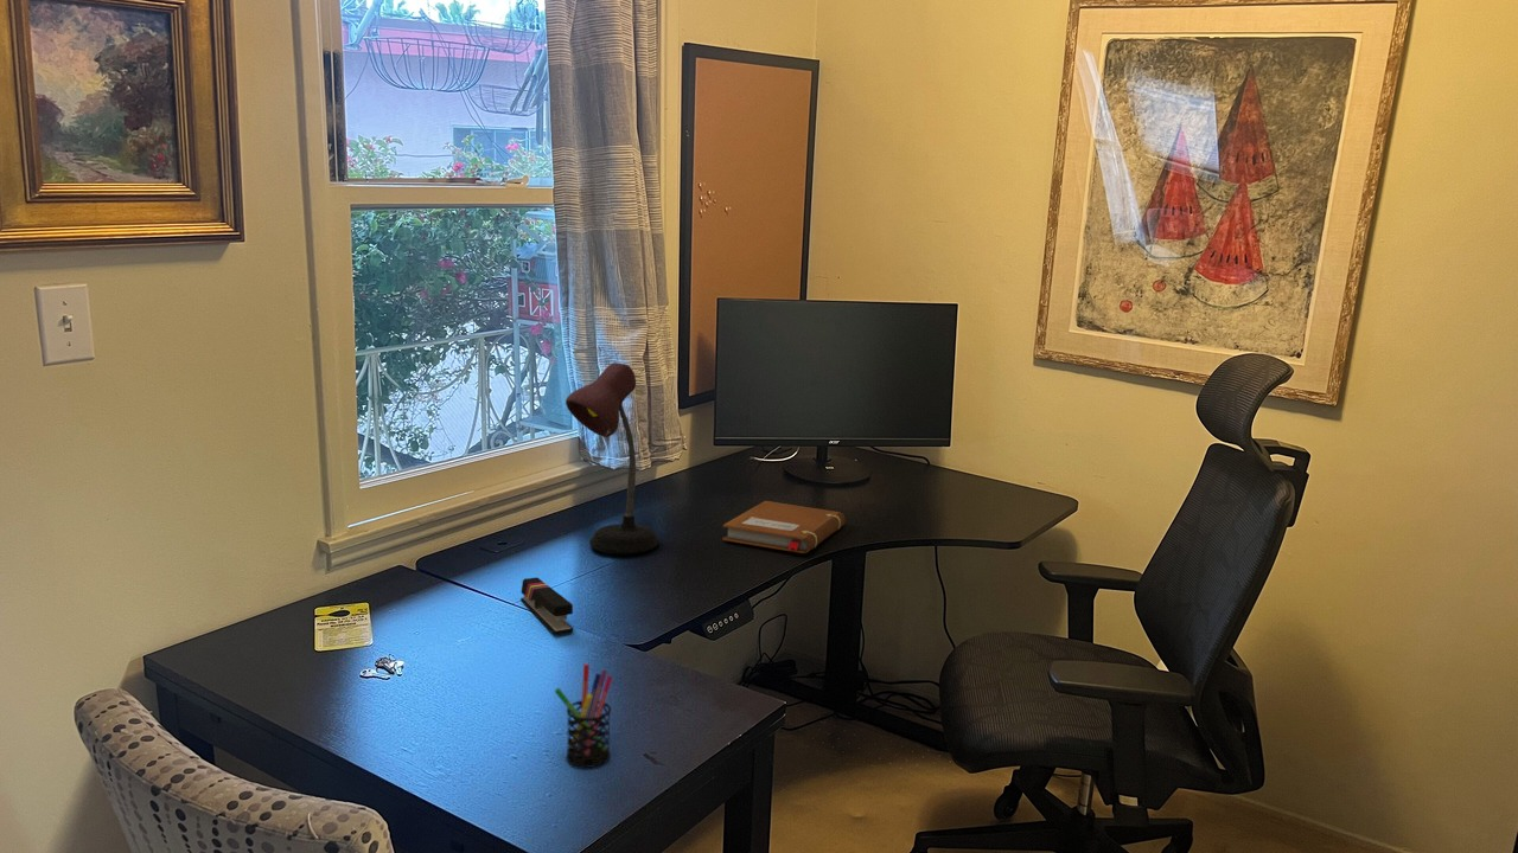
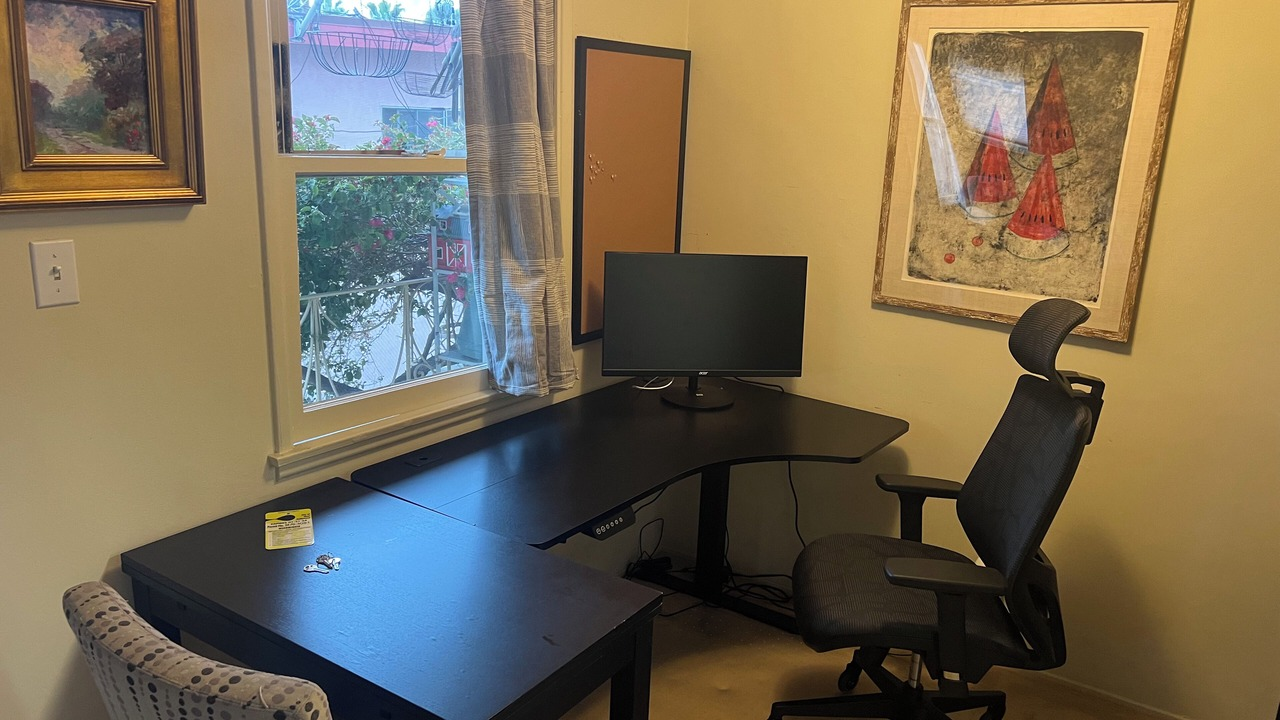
- stapler [519,576,574,636]
- pen holder [554,663,613,769]
- desk lamp [565,361,659,554]
- notebook [721,500,846,554]
